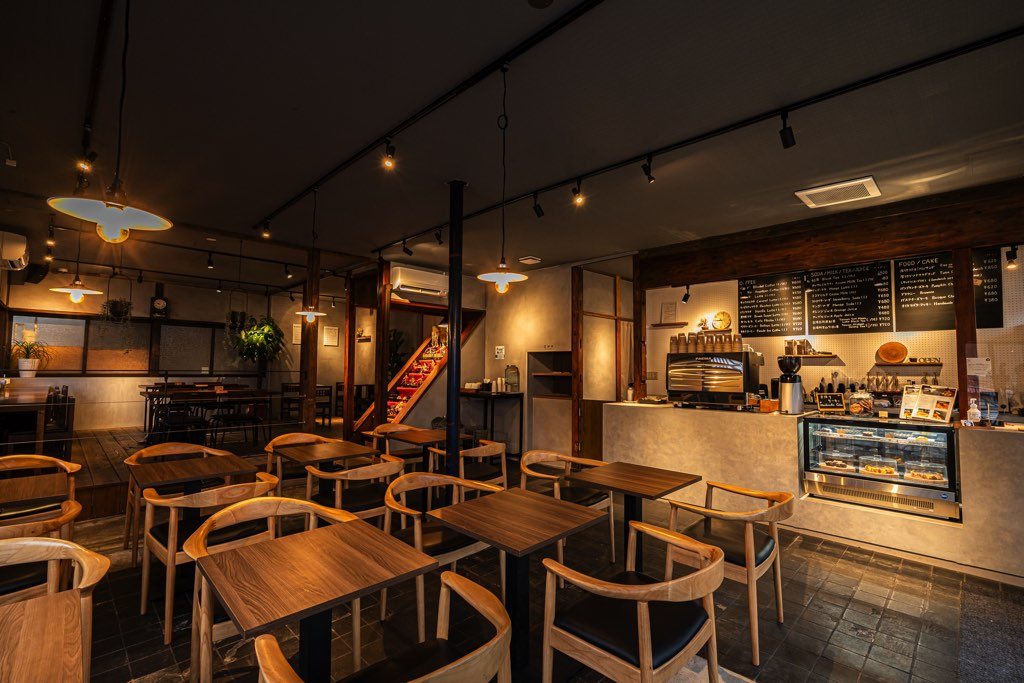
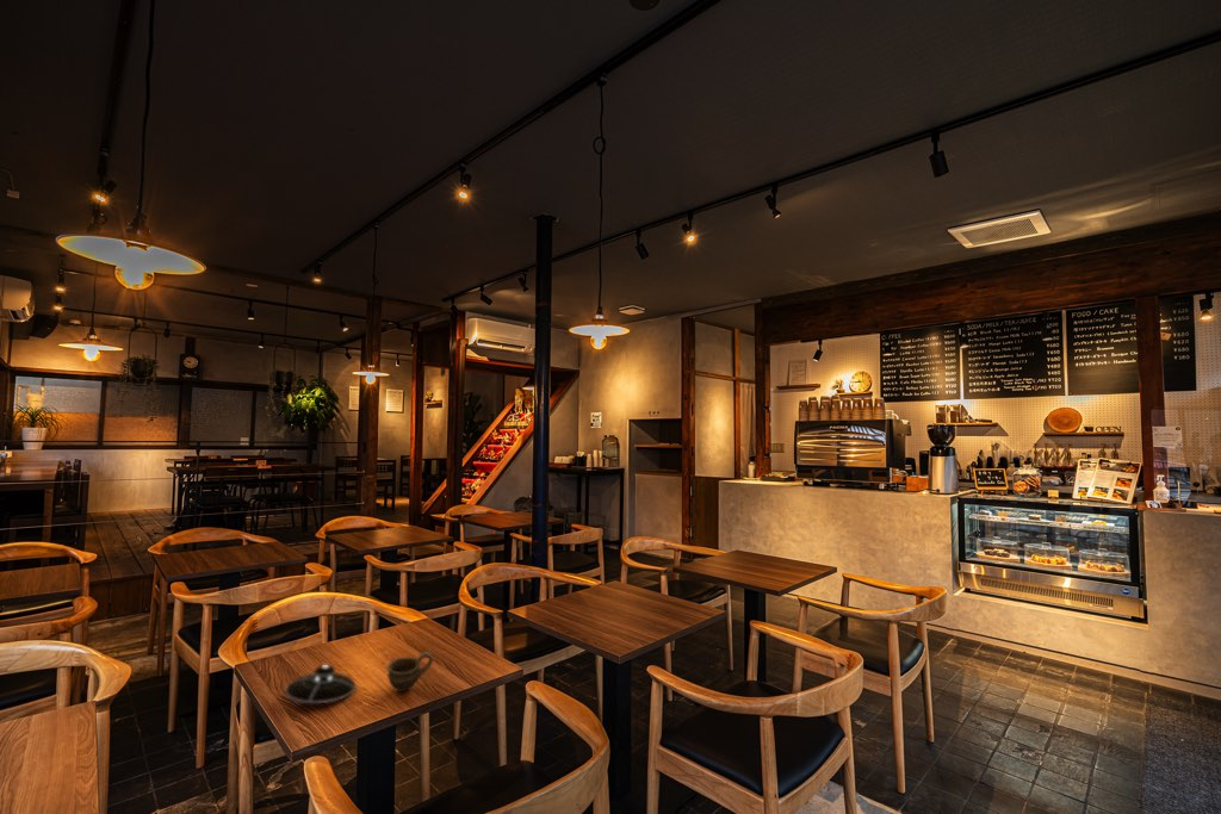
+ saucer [284,664,358,704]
+ cup [386,651,434,692]
